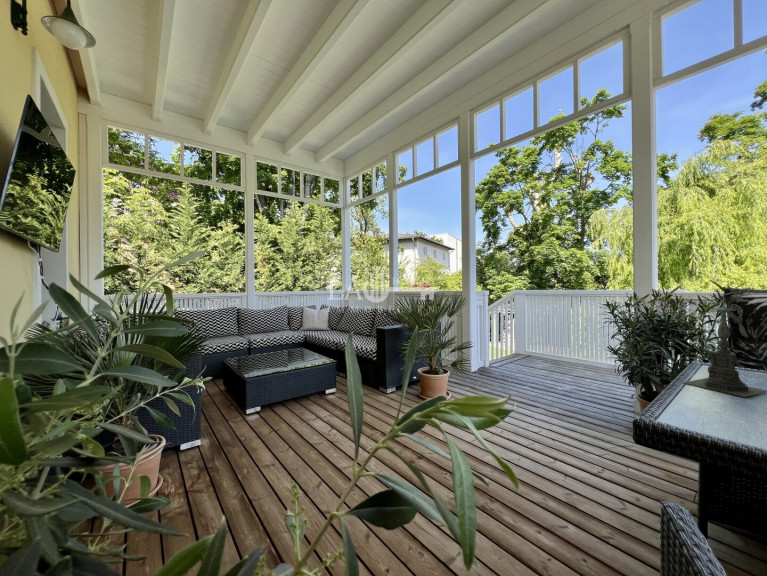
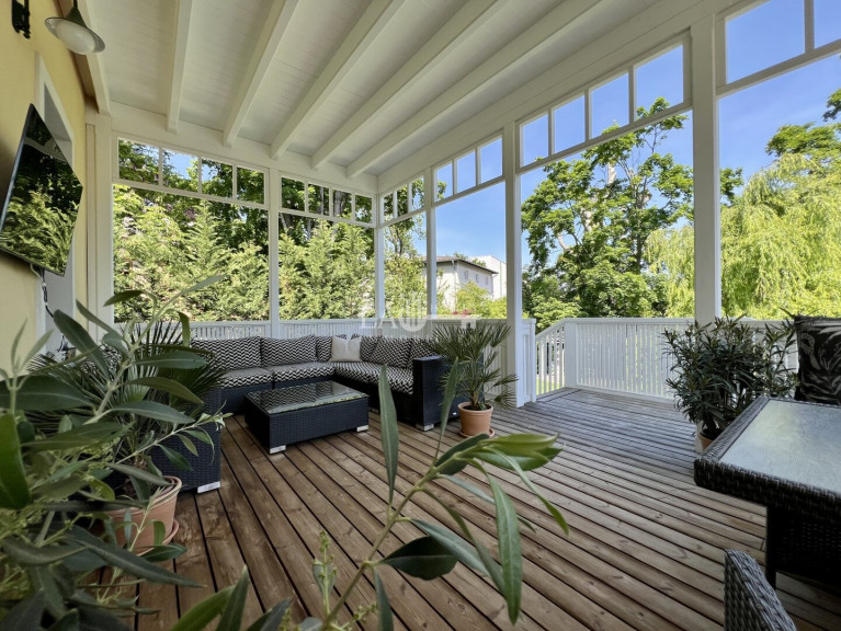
- candle holder [682,294,767,398]
